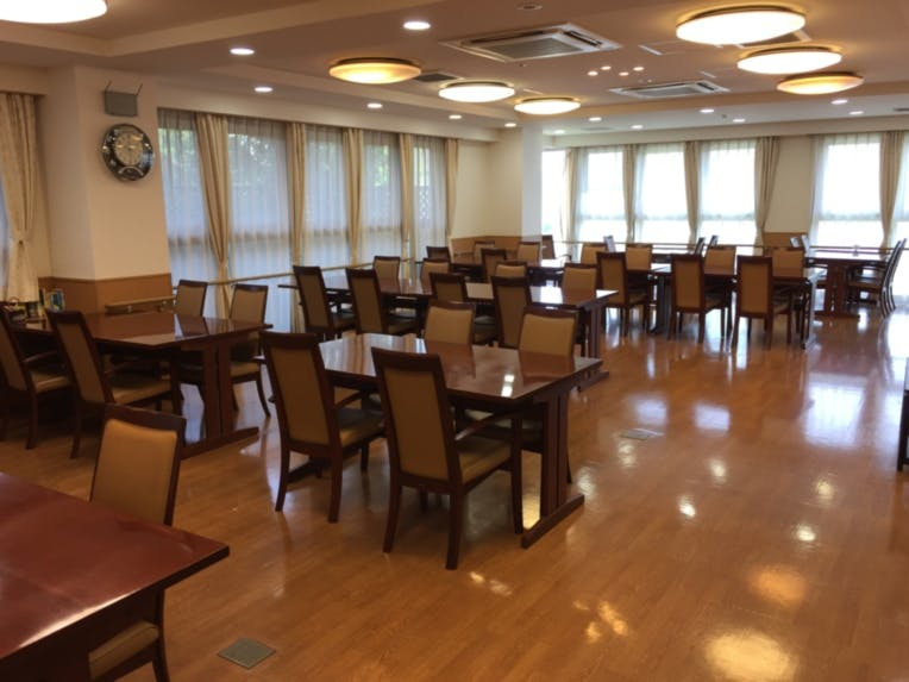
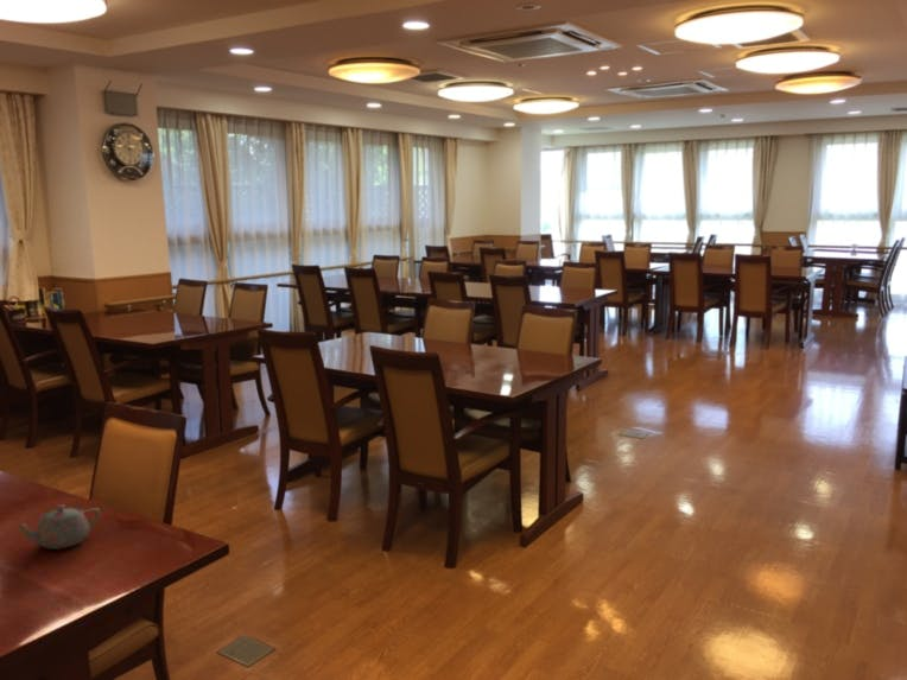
+ teapot [13,503,101,551]
